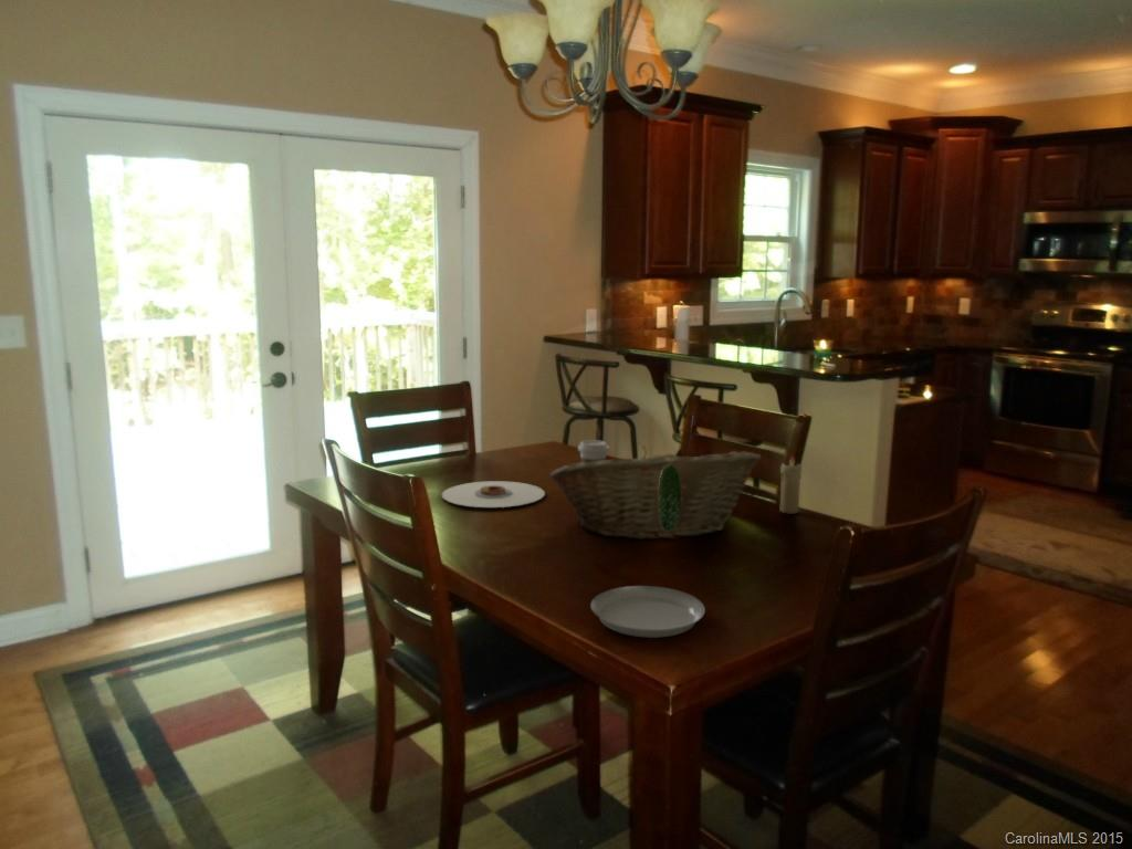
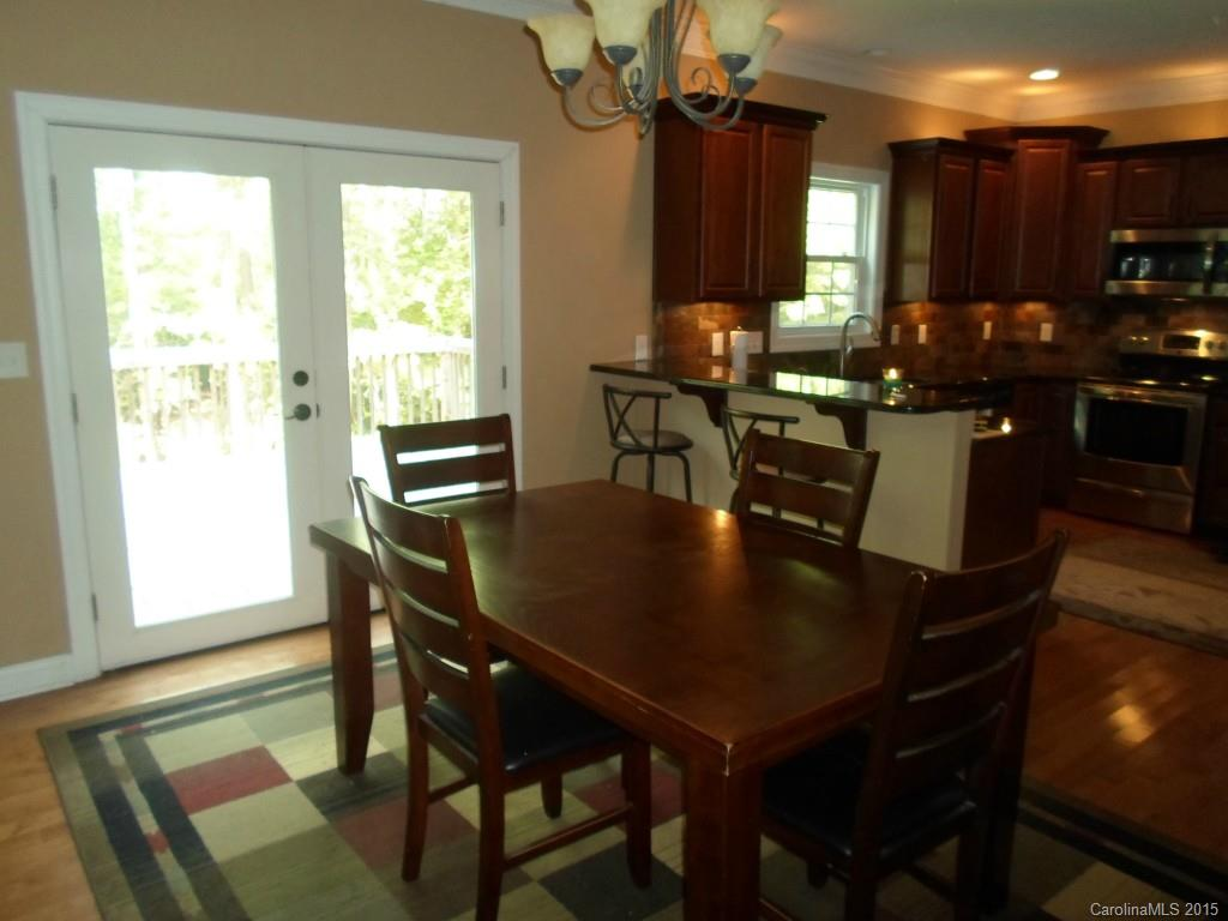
- coffee cup [577,439,610,463]
- plate [440,480,546,509]
- fruit basket [548,446,763,541]
- candle [779,452,803,515]
- plate [589,464,706,639]
